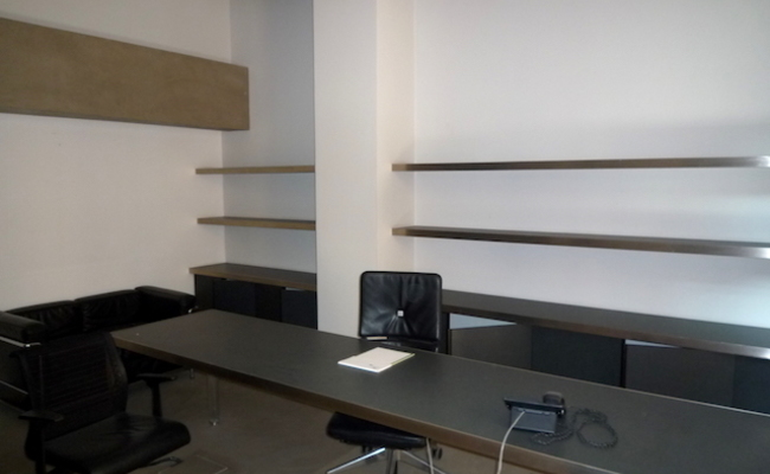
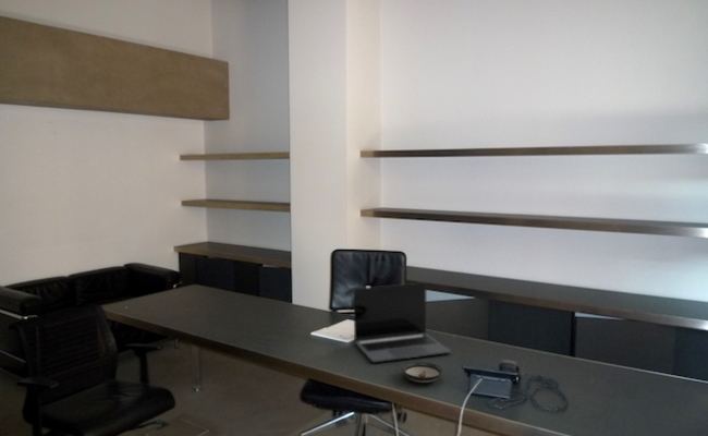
+ laptop [353,282,452,363]
+ saucer [401,361,444,384]
